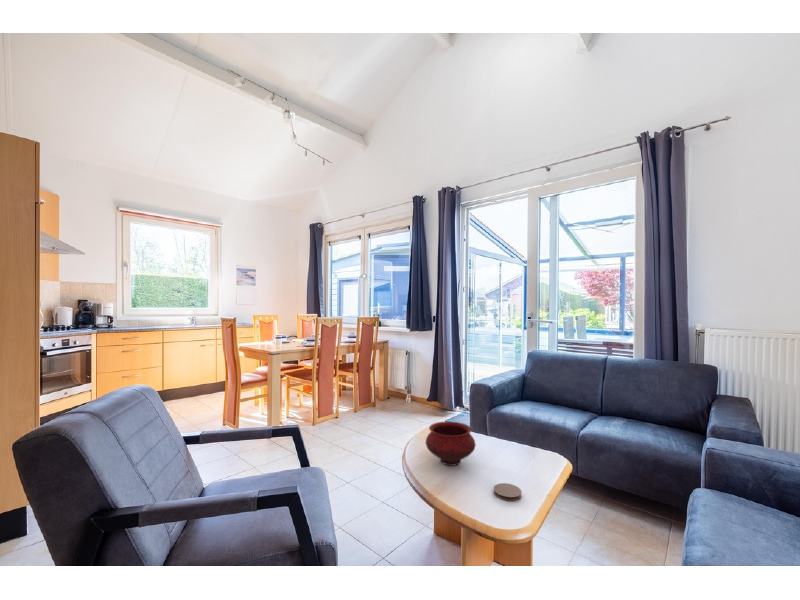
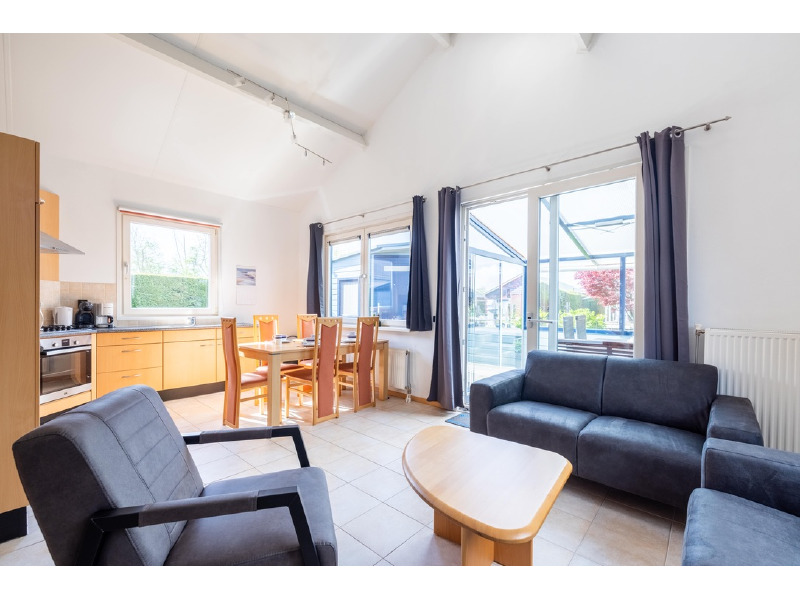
- coaster [493,482,522,502]
- bowl [425,420,477,467]
